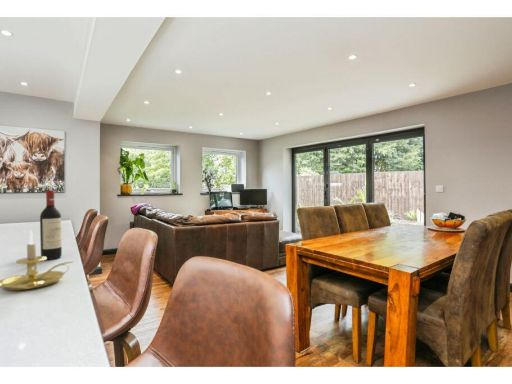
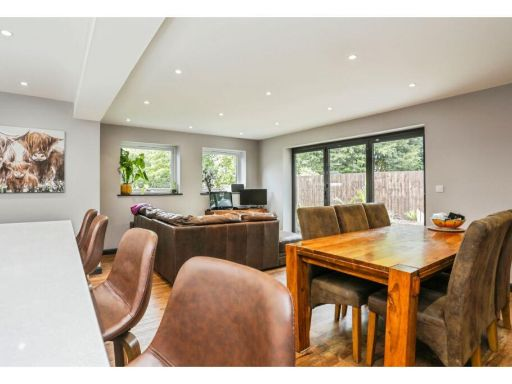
- wine bottle [39,189,63,261]
- candle holder [0,229,74,292]
